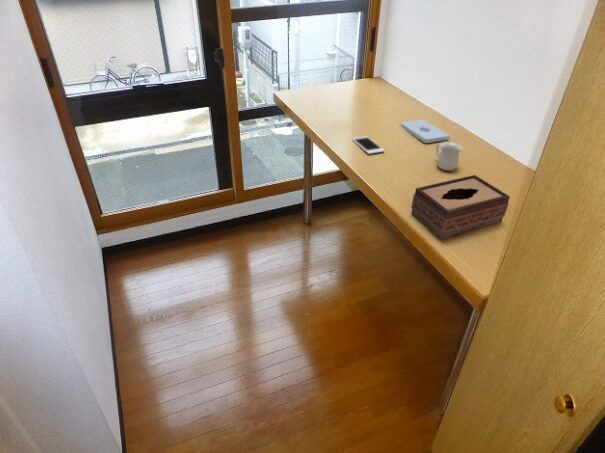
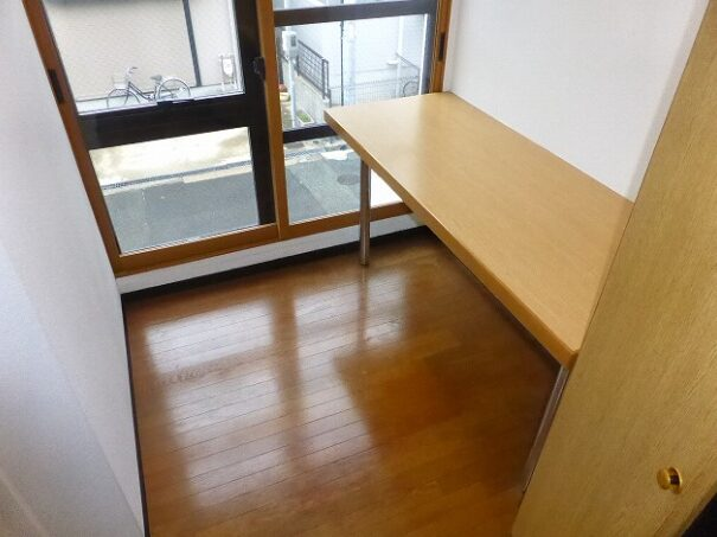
- mug [435,141,464,172]
- cell phone [351,135,386,155]
- notepad [400,119,451,144]
- tissue box [410,174,511,240]
